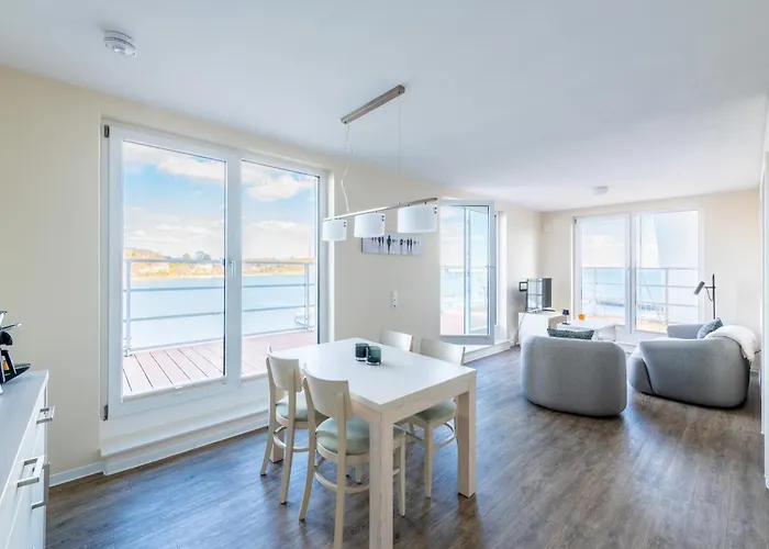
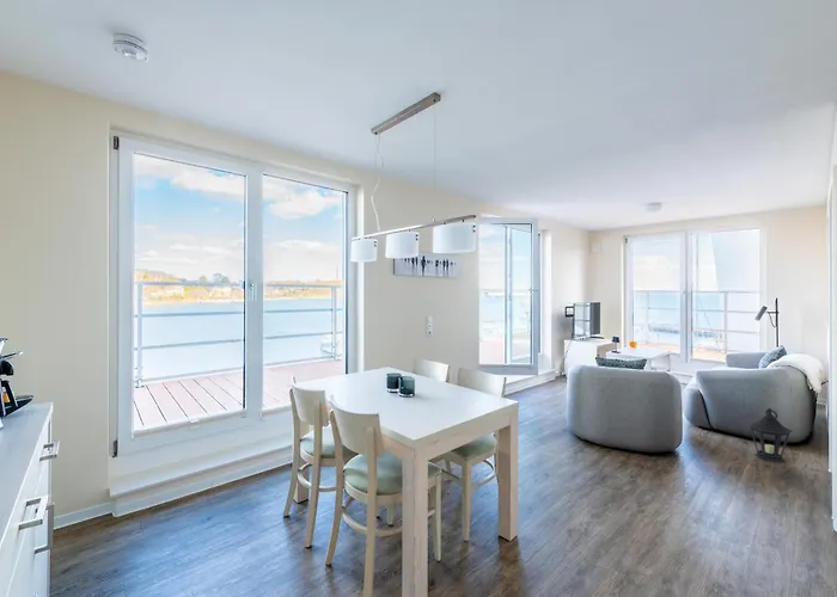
+ lantern [746,407,794,463]
